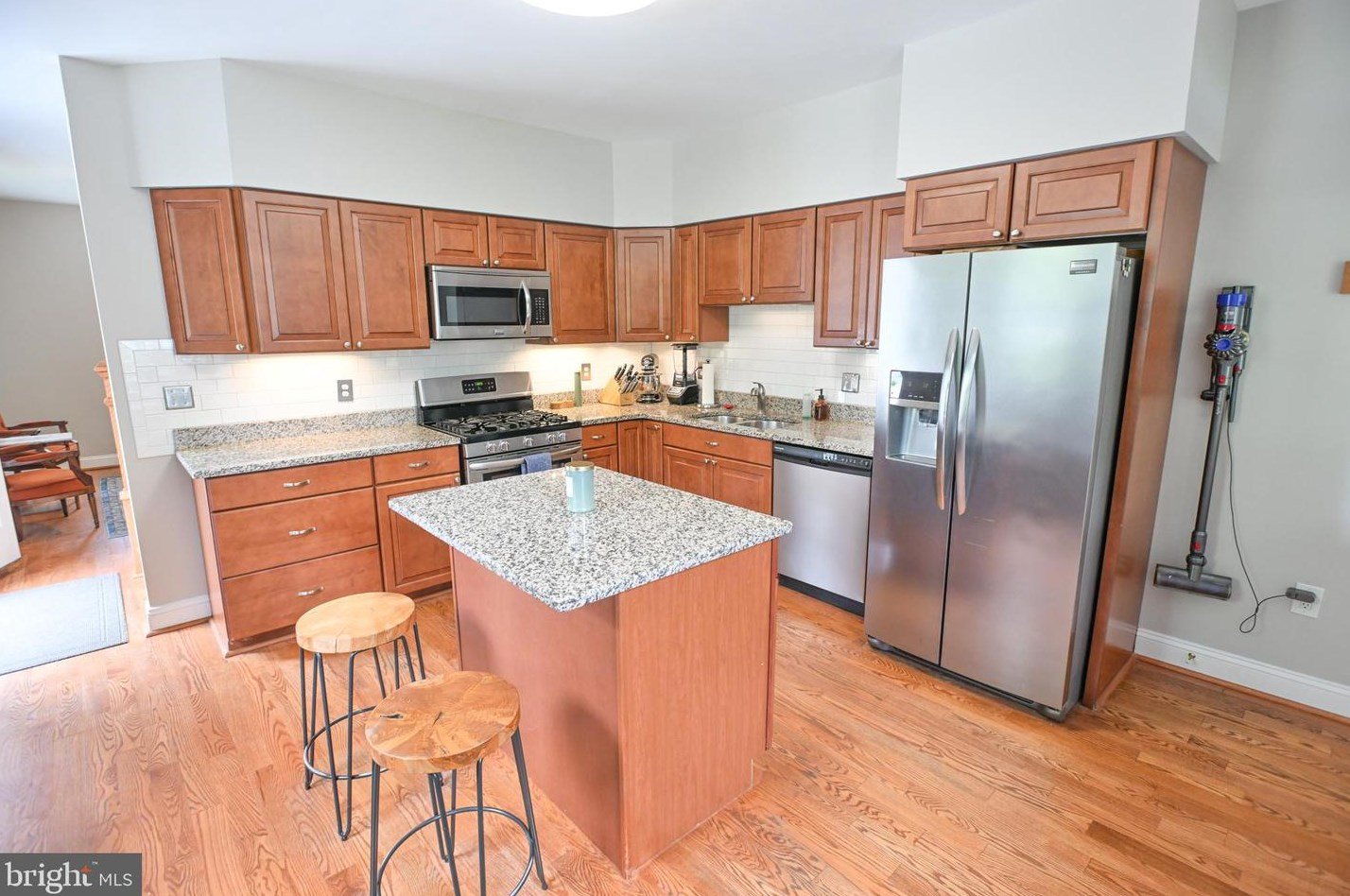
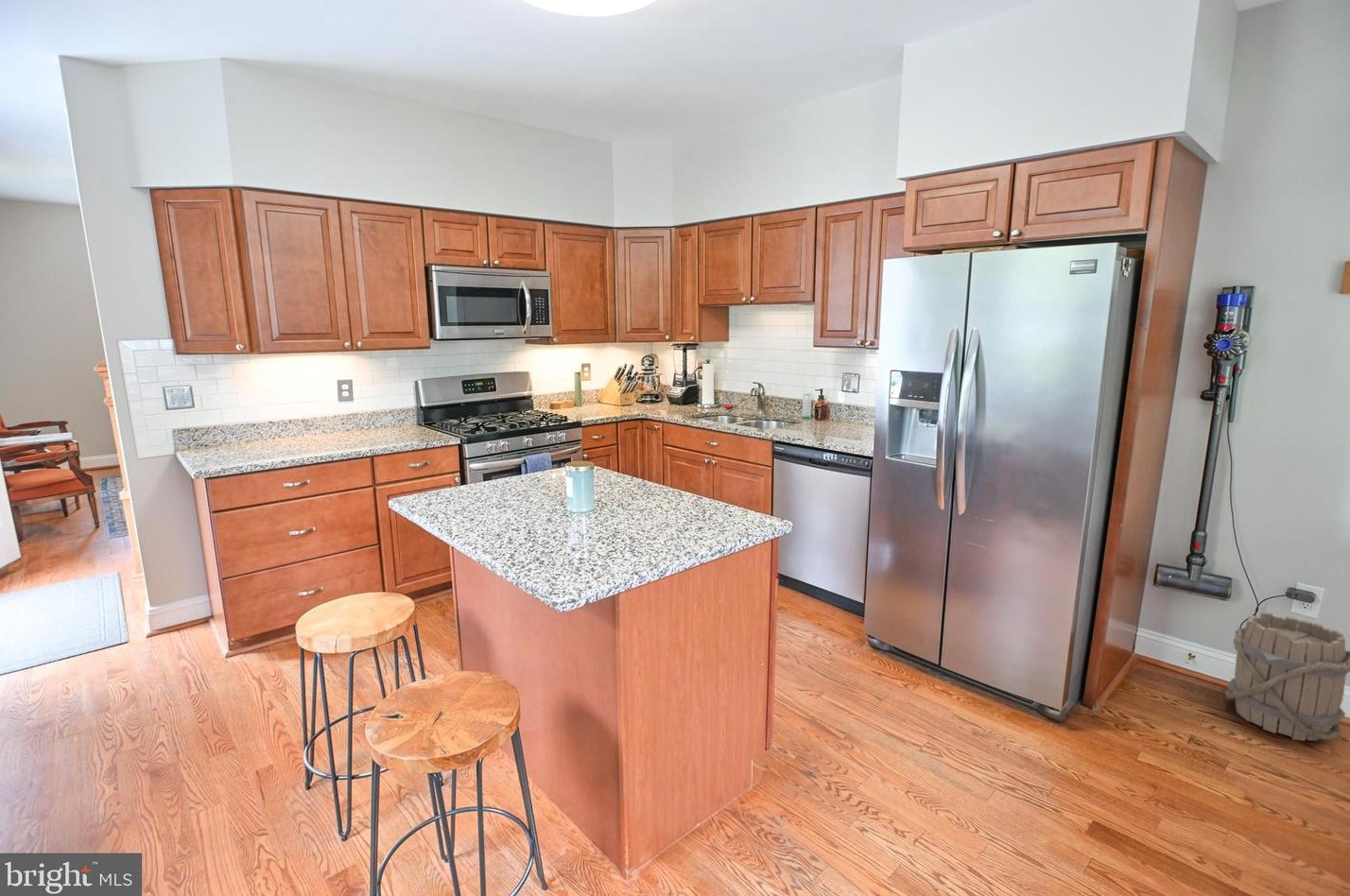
+ bucket [1224,612,1350,742]
